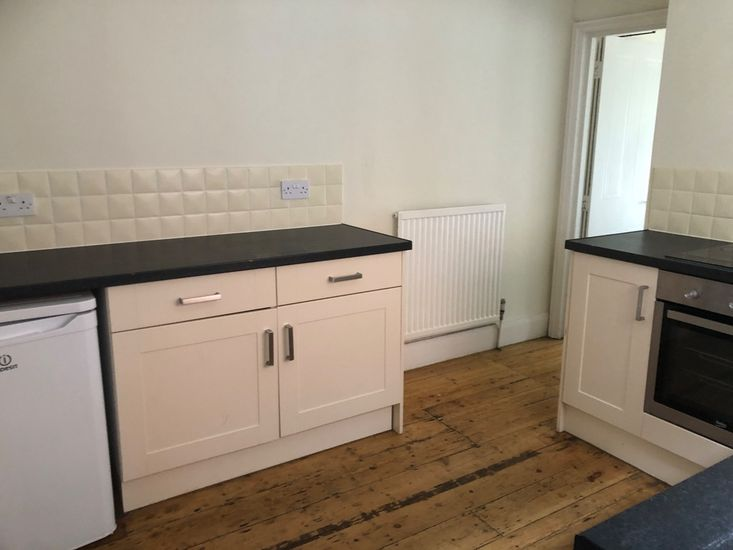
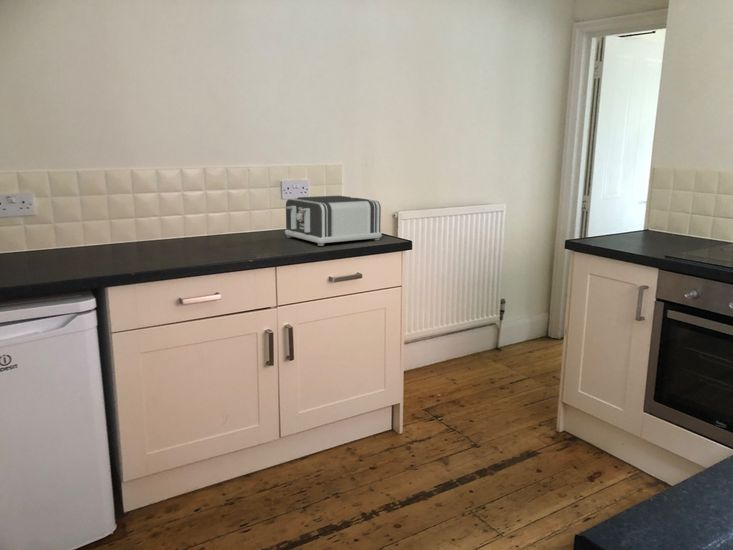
+ toaster [284,195,383,247]
